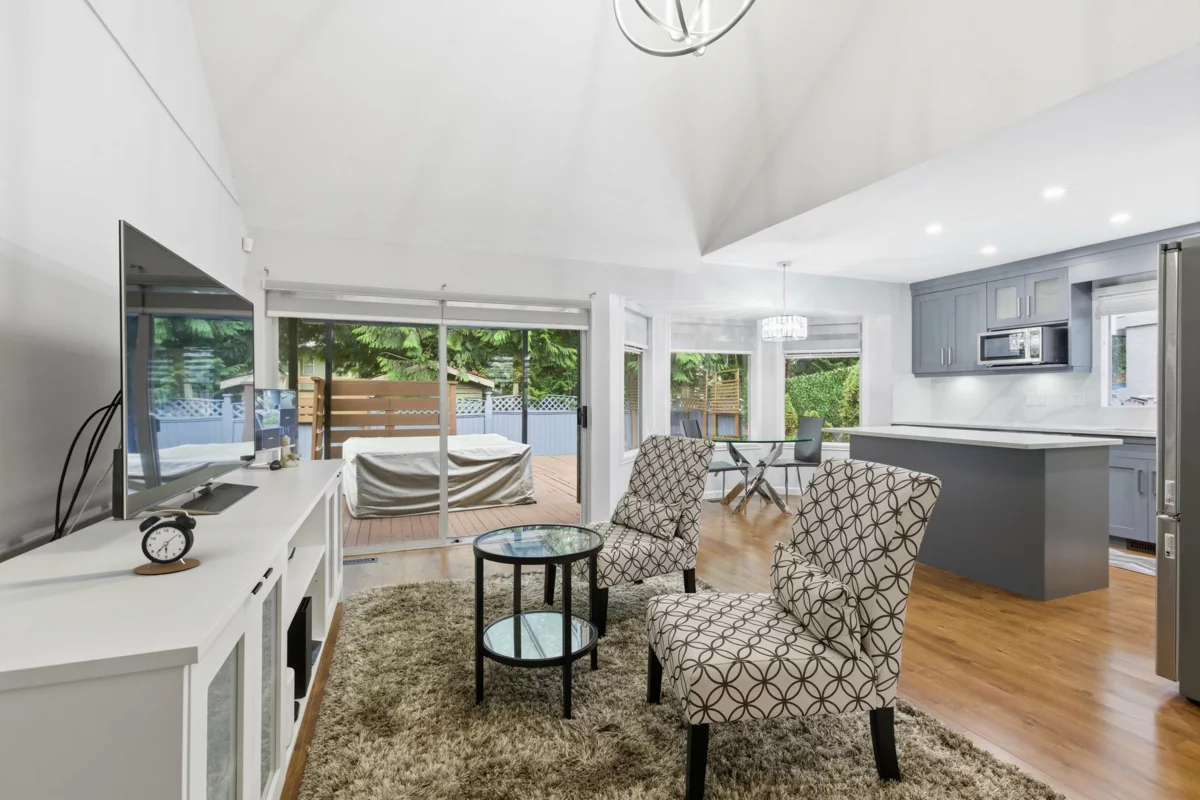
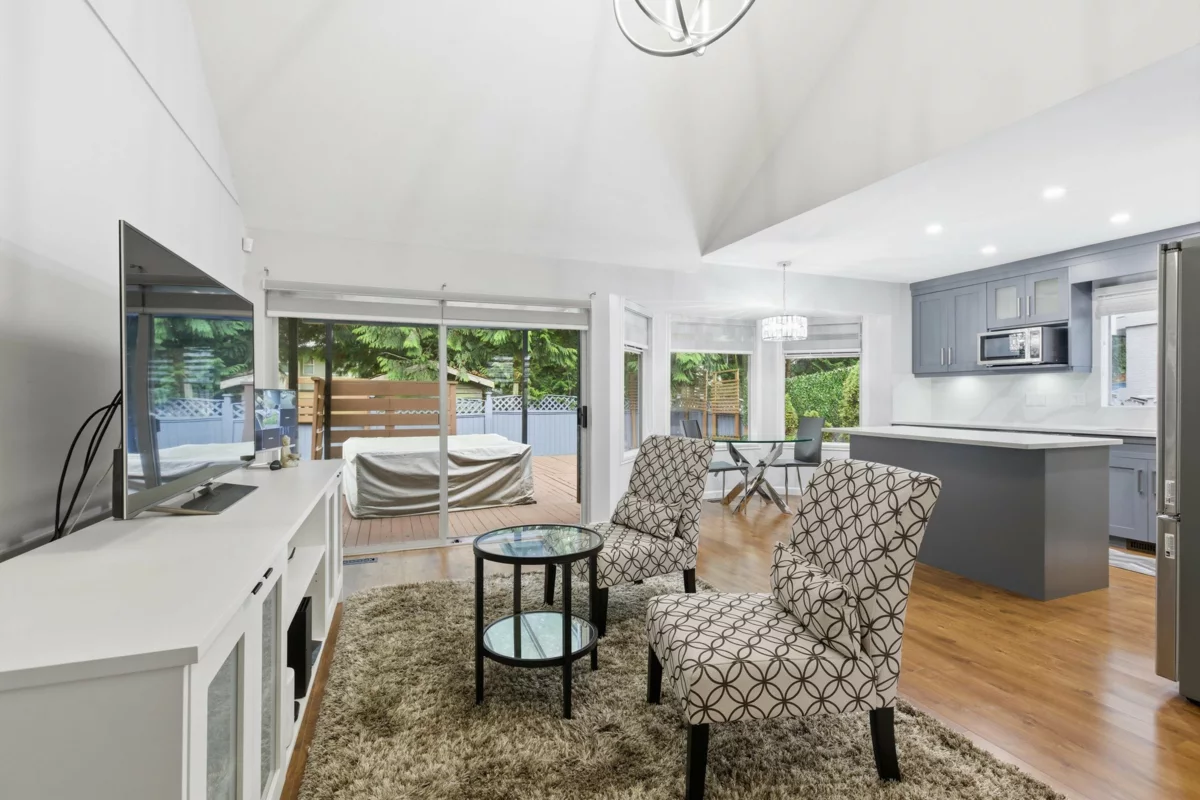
- alarm clock [133,509,200,575]
